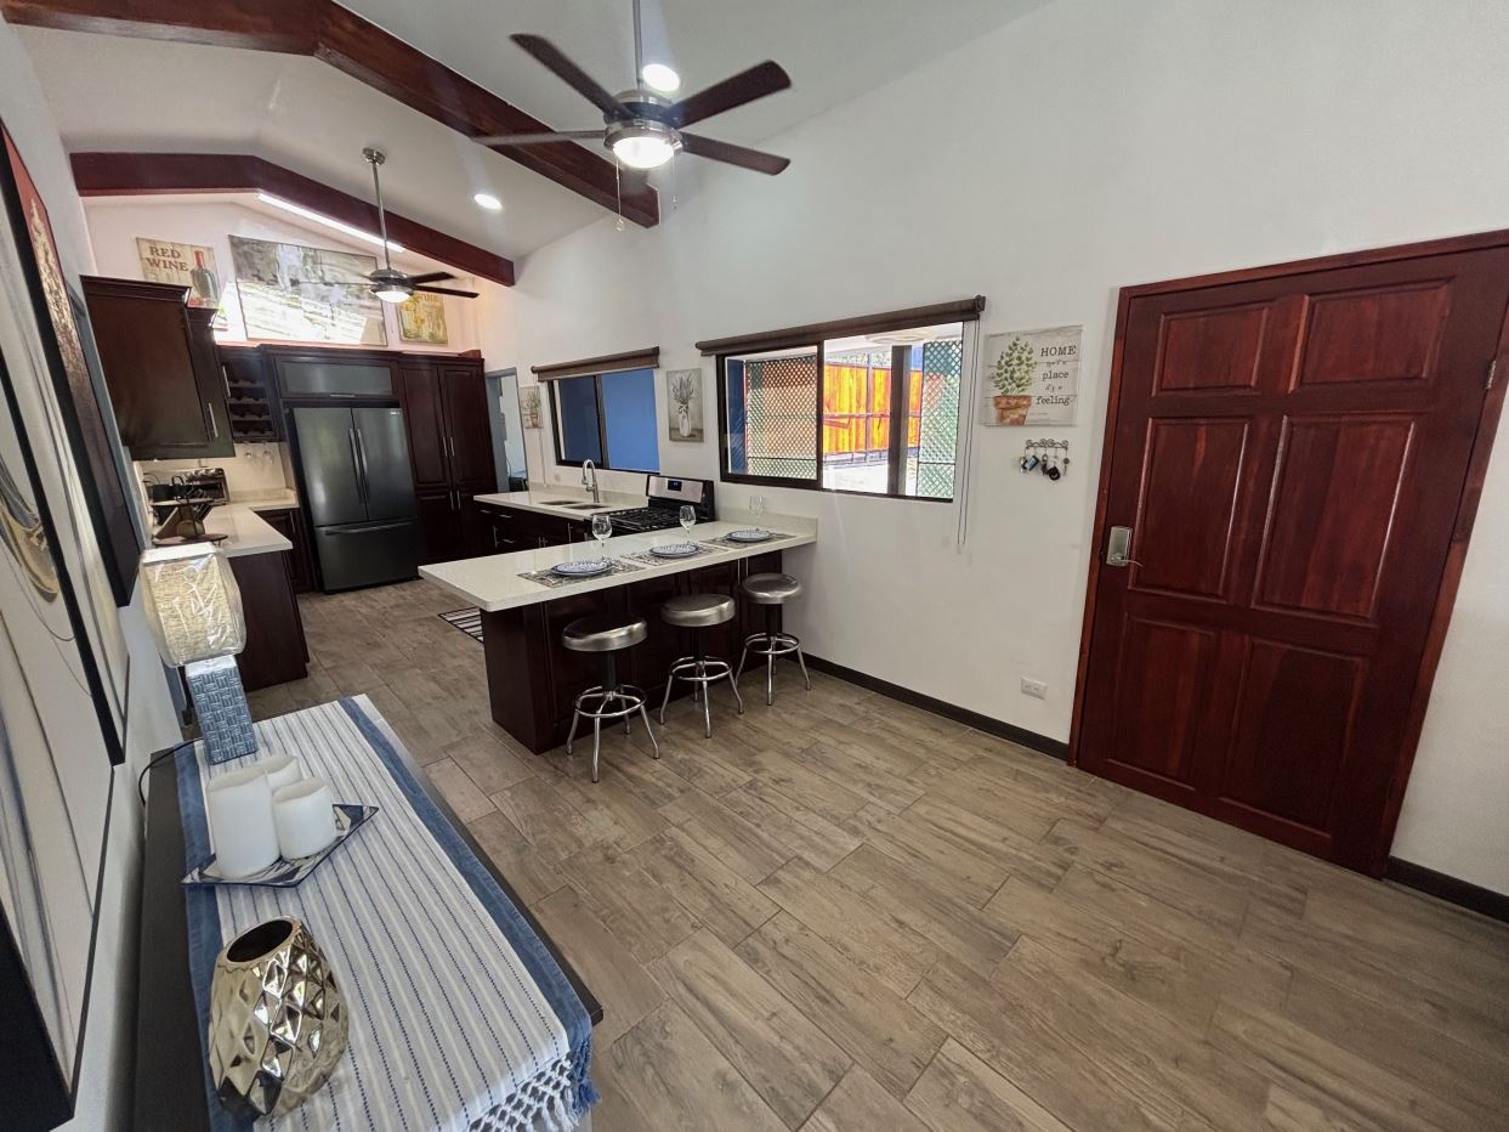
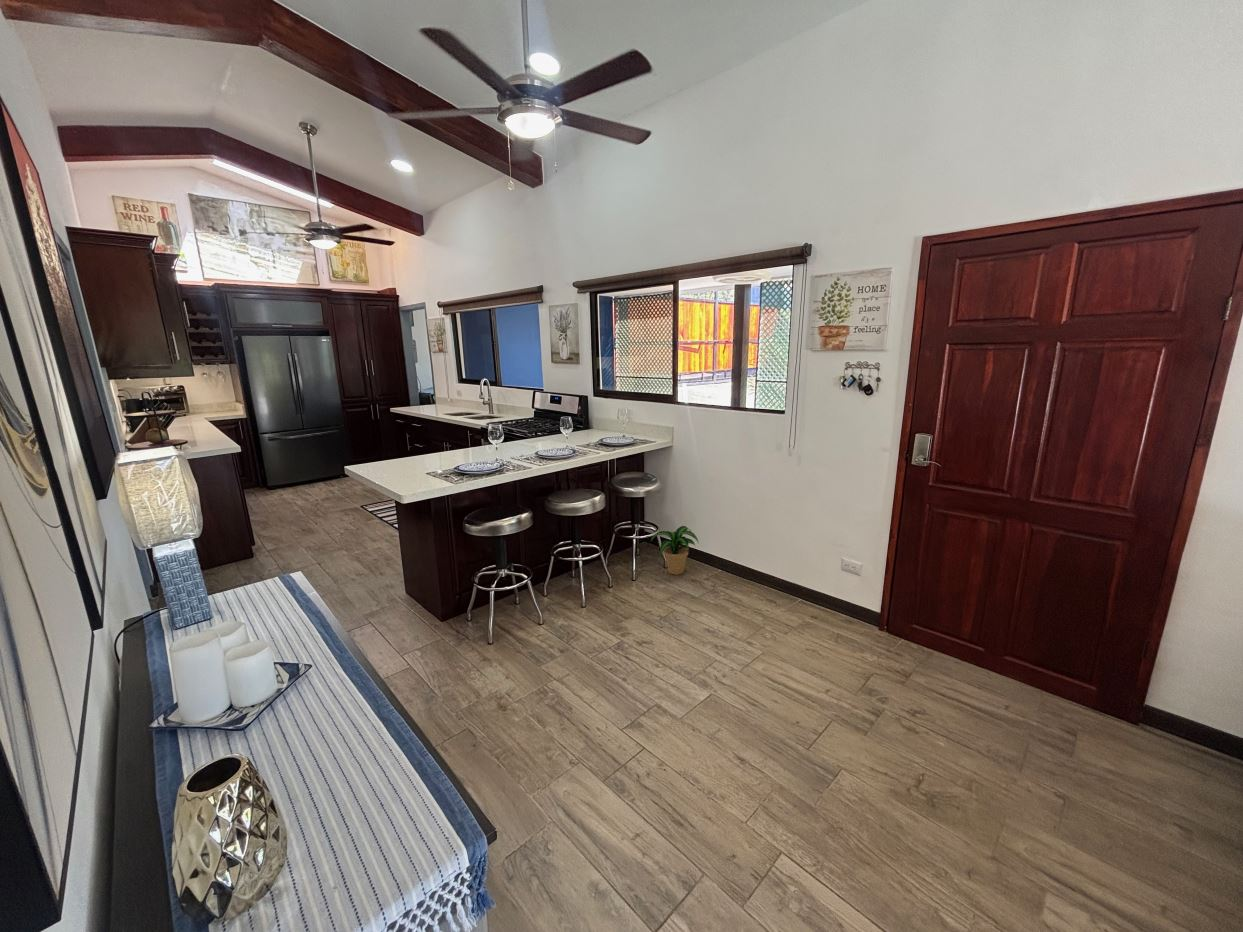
+ potted plant [650,525,700,576]
